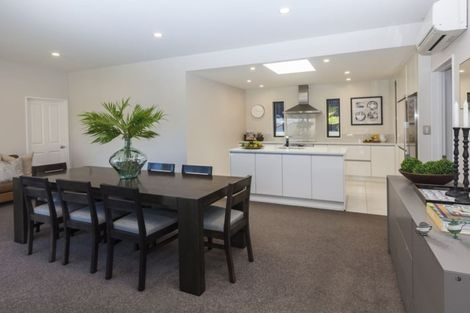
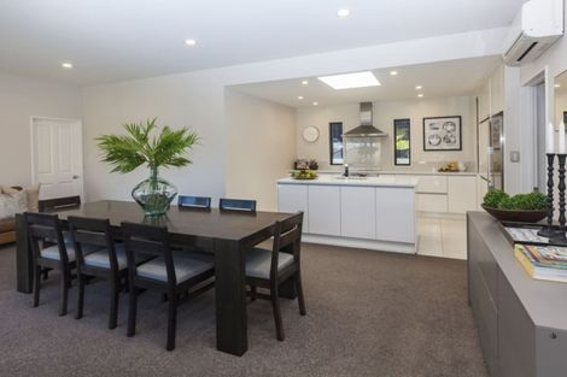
- teapot [413,218,467,239]
